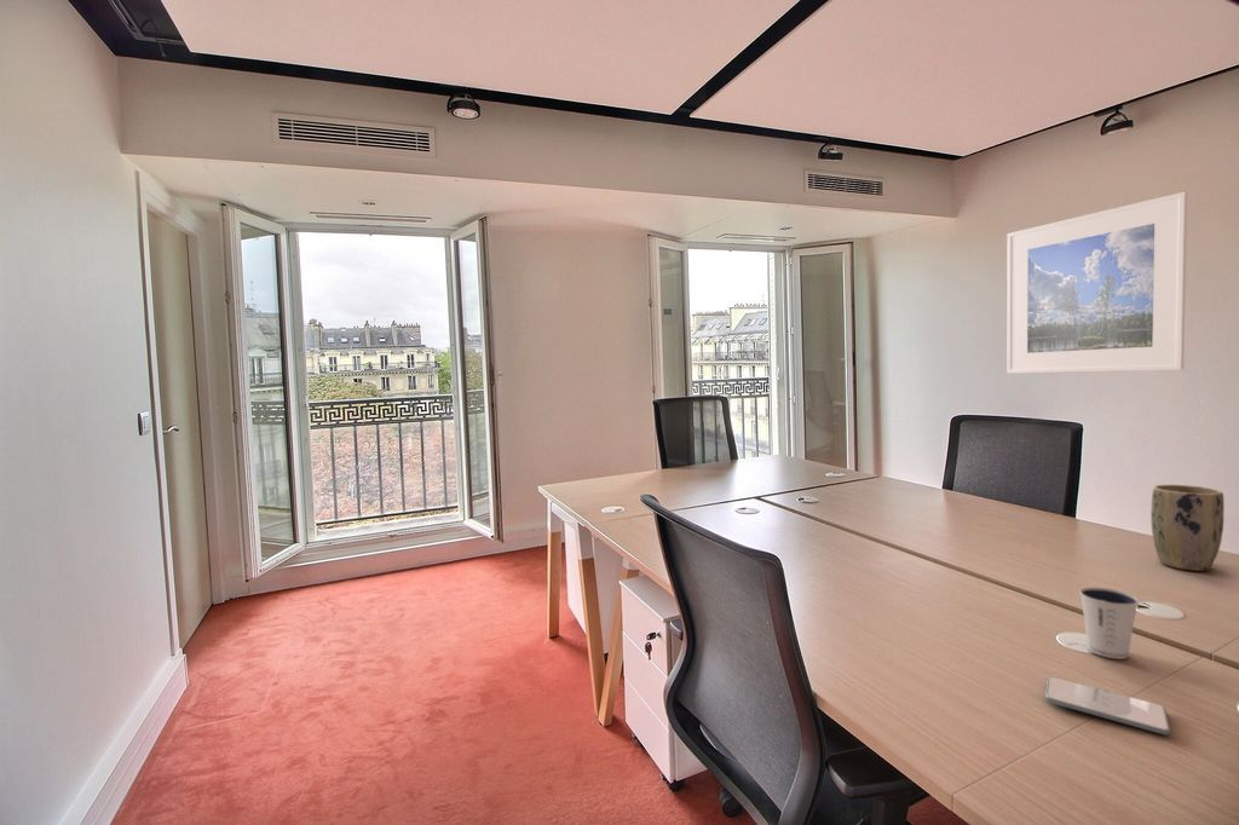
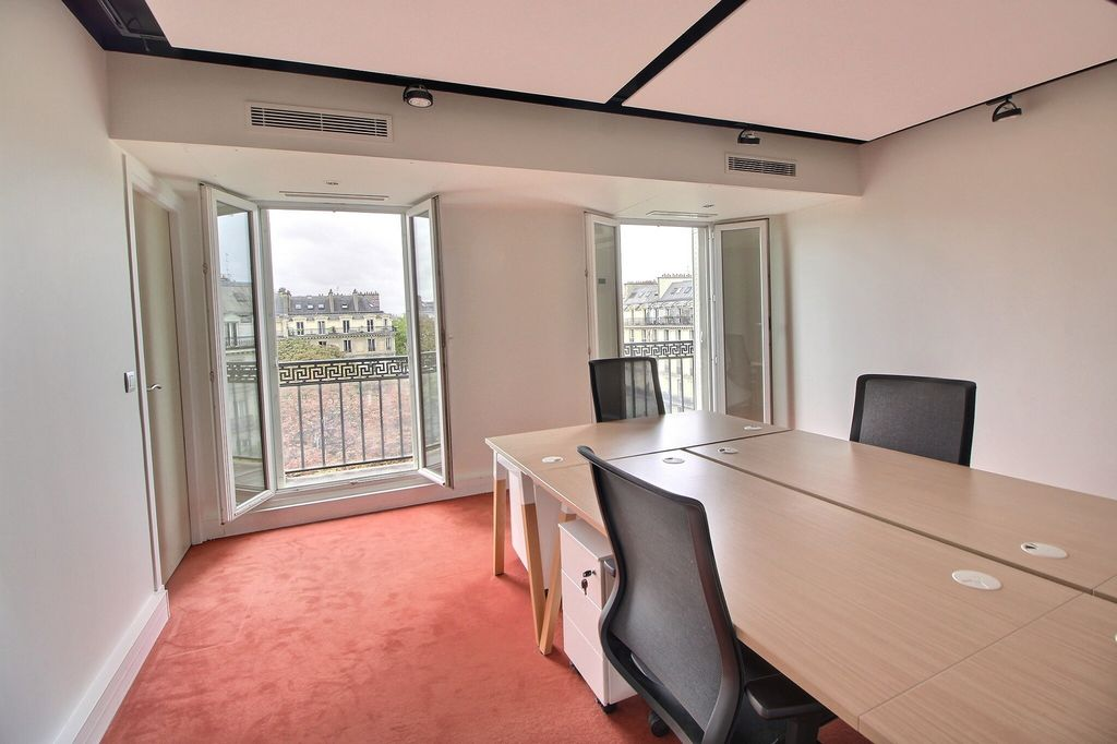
- plant pot [1149,484,1224,572]
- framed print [1005,191,1188,375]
- dixie cup [1078,587,1140,660]
- smartphone [1044,675,1171,737]
